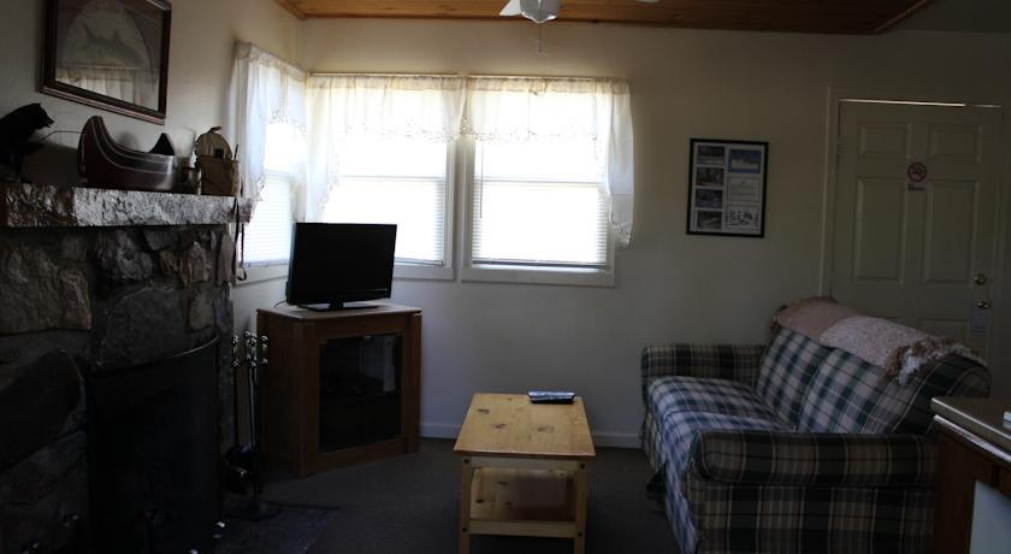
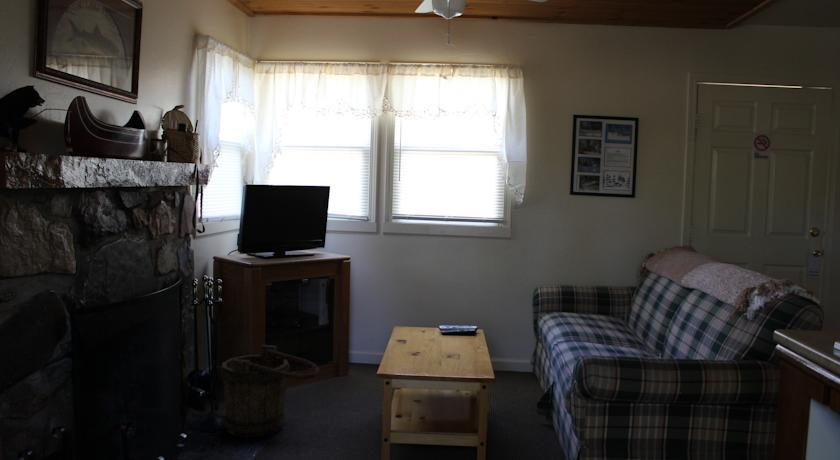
+ bucket [220,344,320,439]
